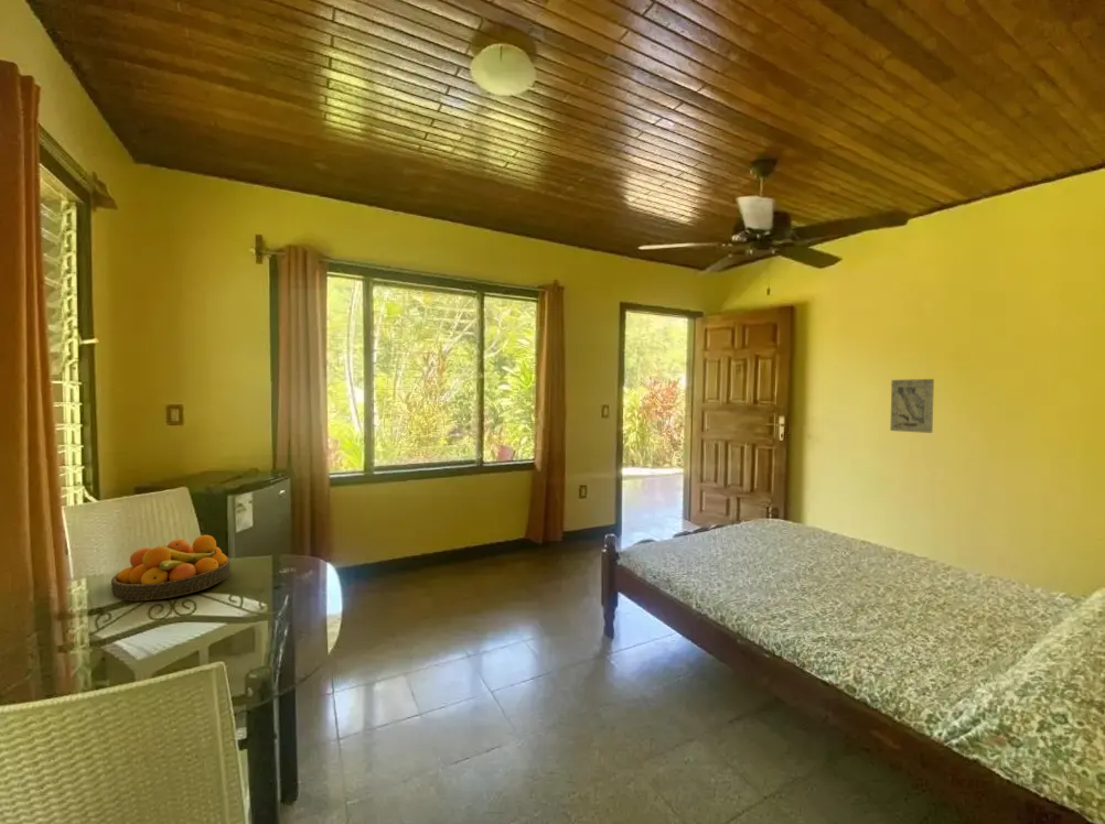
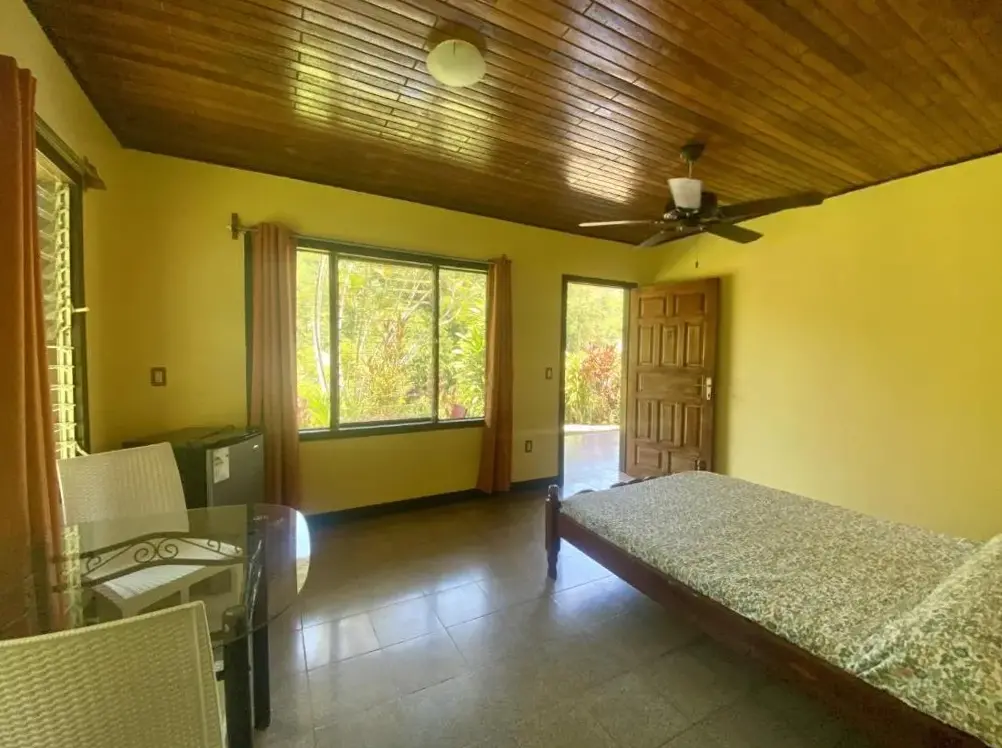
- fruit bowl [110,534,230,601]
- wall art [889,378,935,434]
